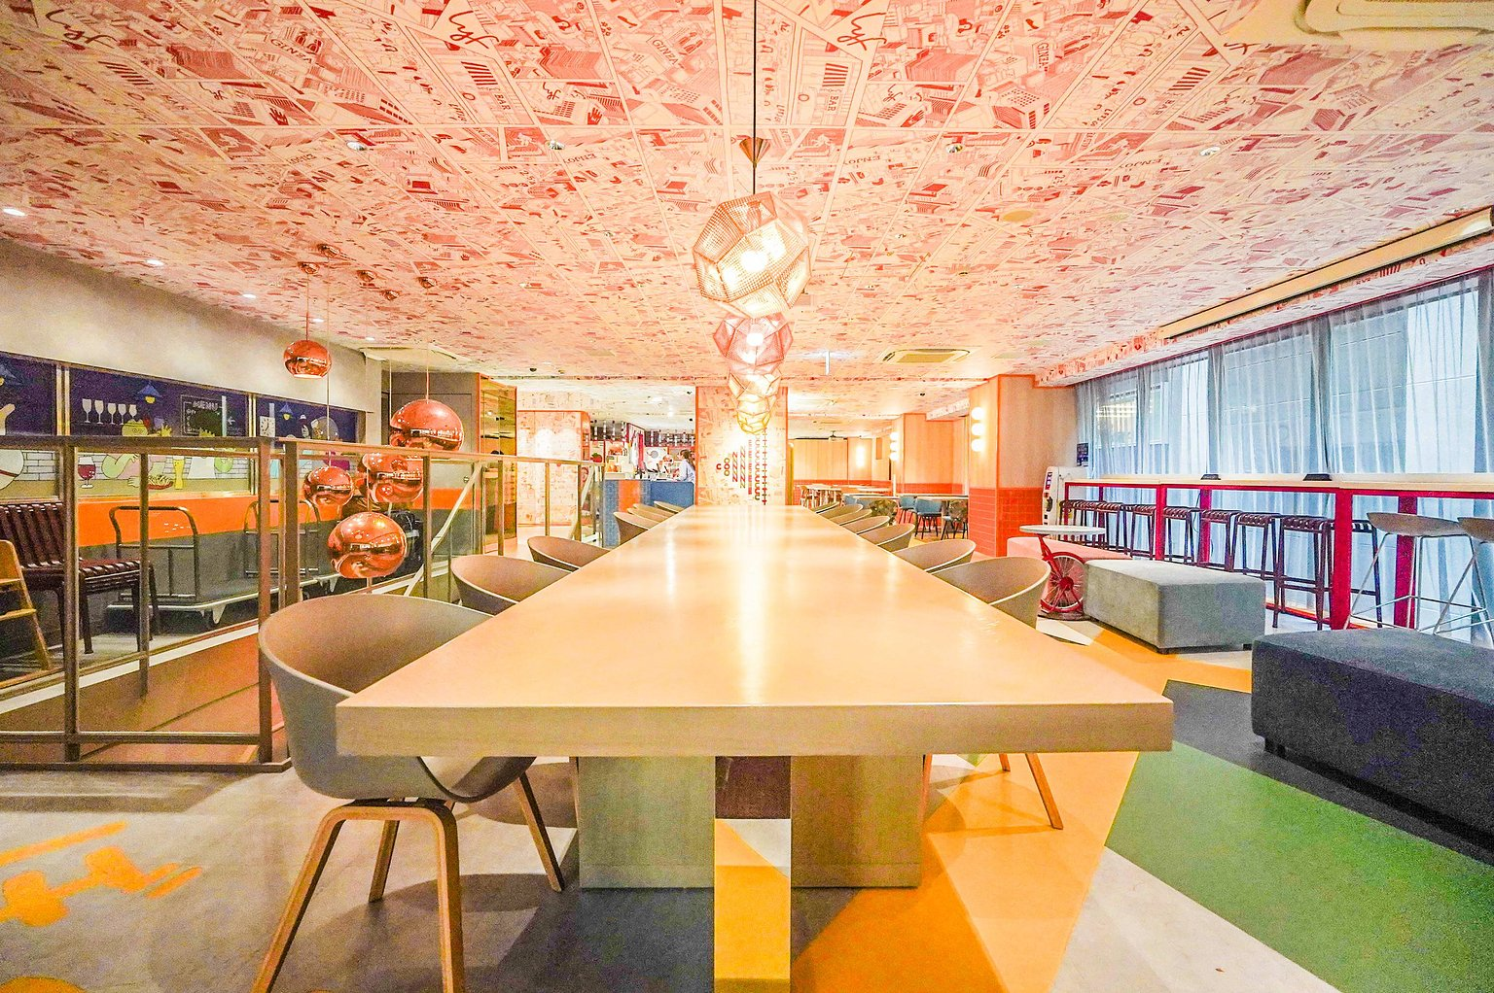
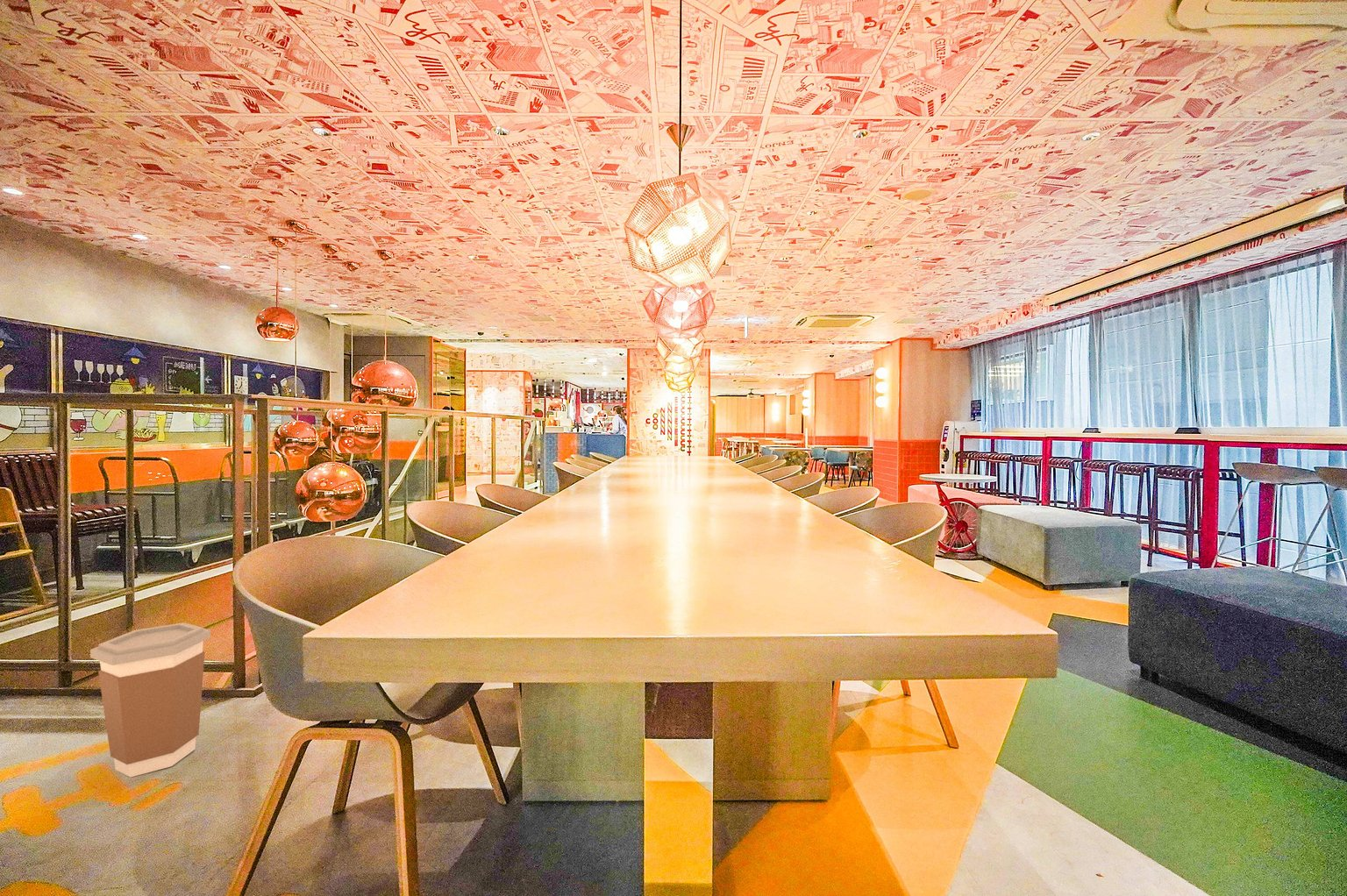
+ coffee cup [89,622,211,779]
